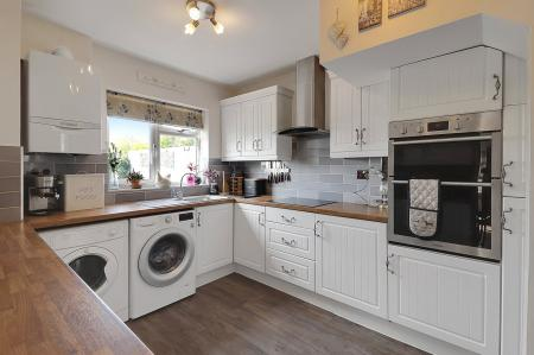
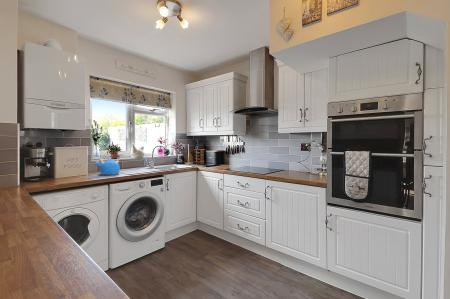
+ kettle [94,149,121,176]
